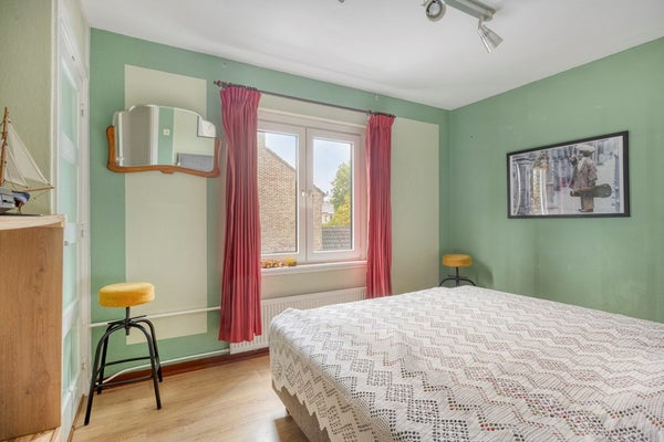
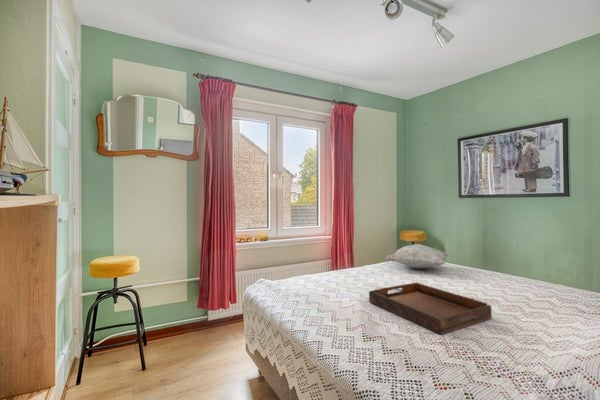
+ decorative pillow [386,243,449,269]
+ serving tray [368,282,492,336]
